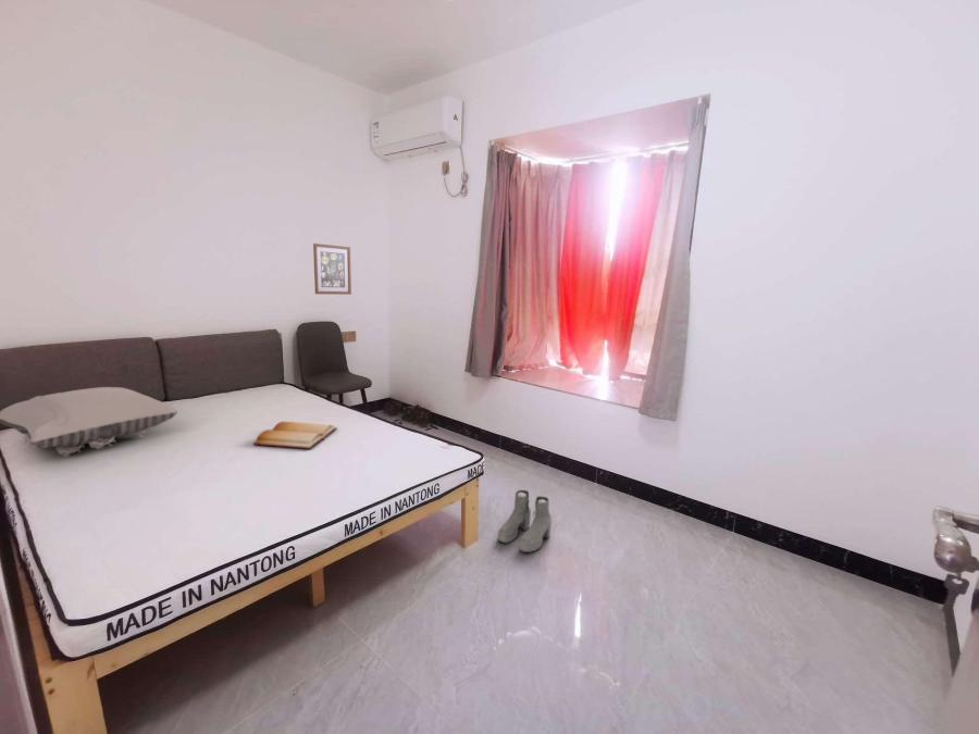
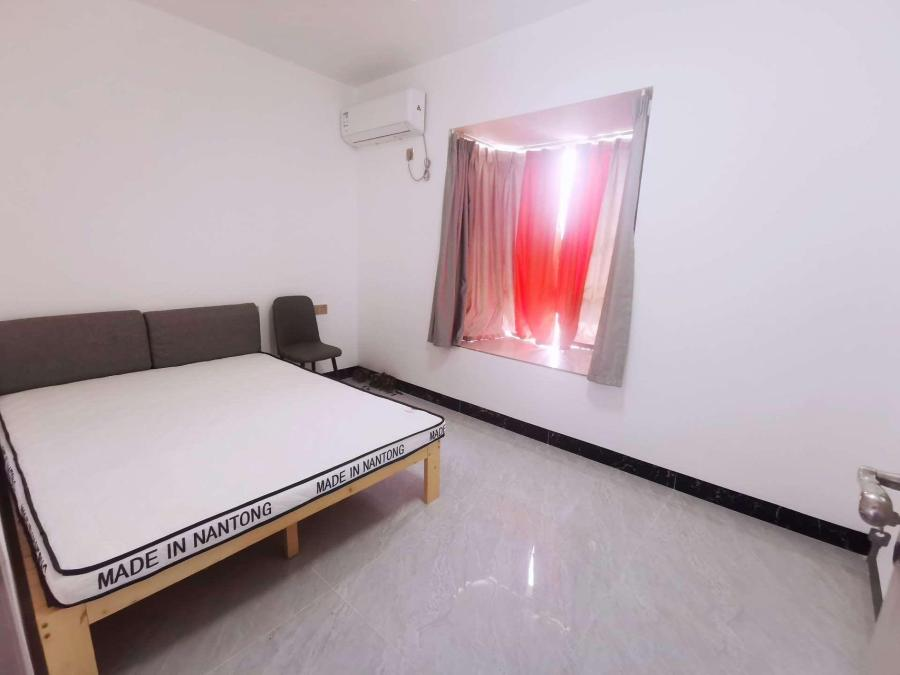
- pillow [0,386,178,458]
- bible [251,421,338,450]
- boots [496,489,553,553]
- wall art [312,242,352,296]
